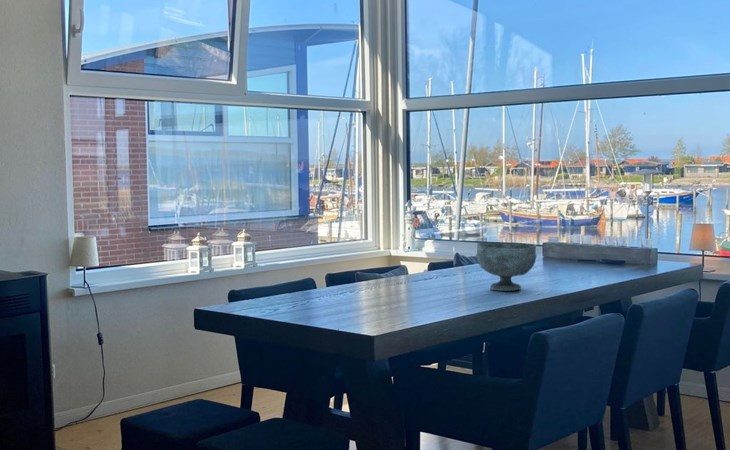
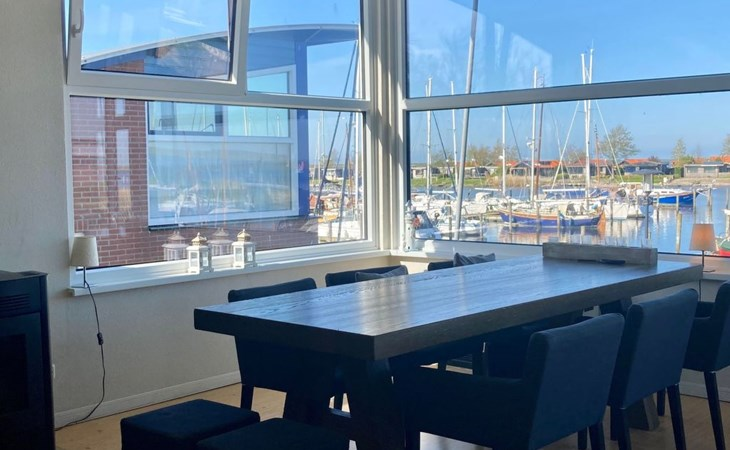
- decorative bowl [475,241,537,292]
